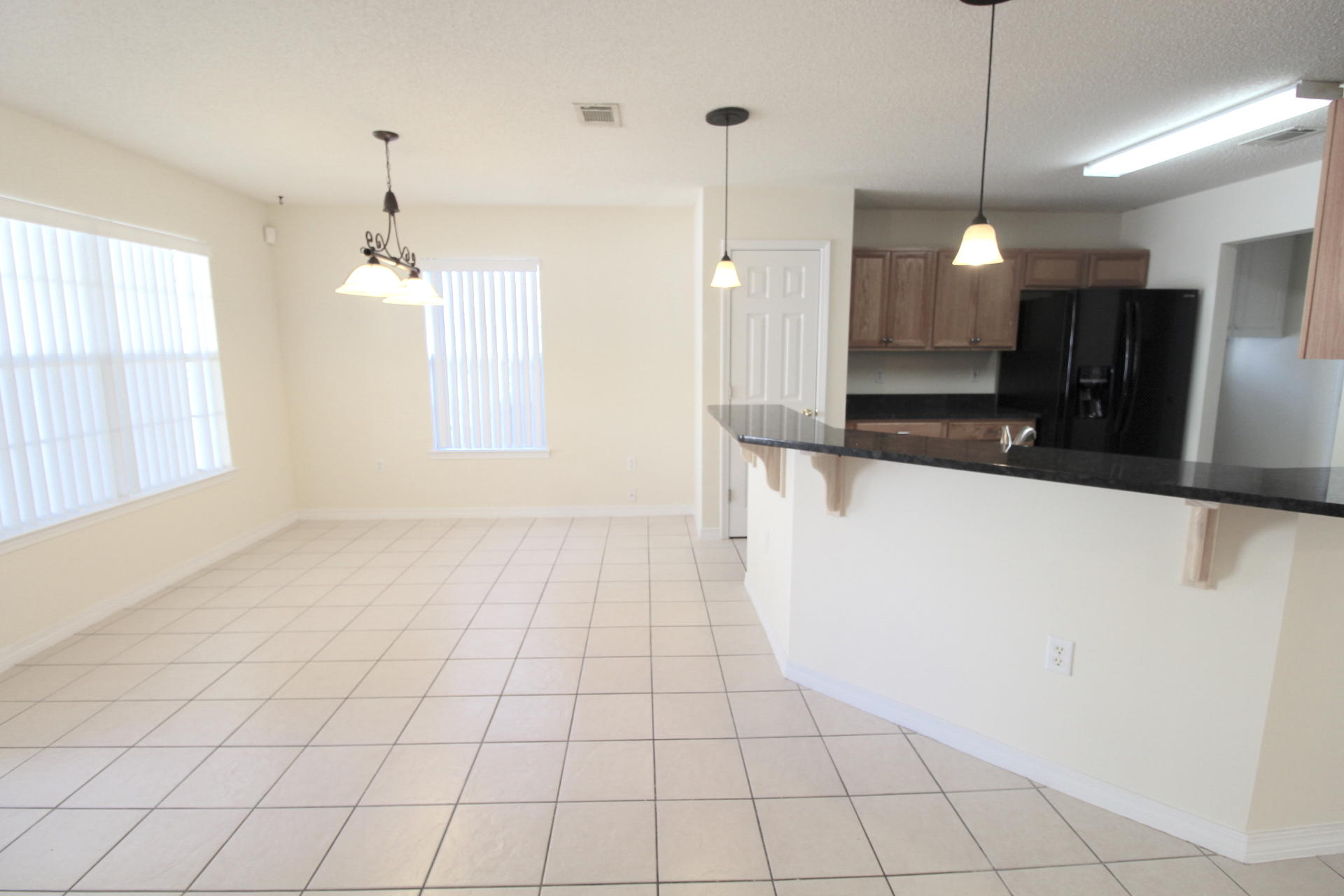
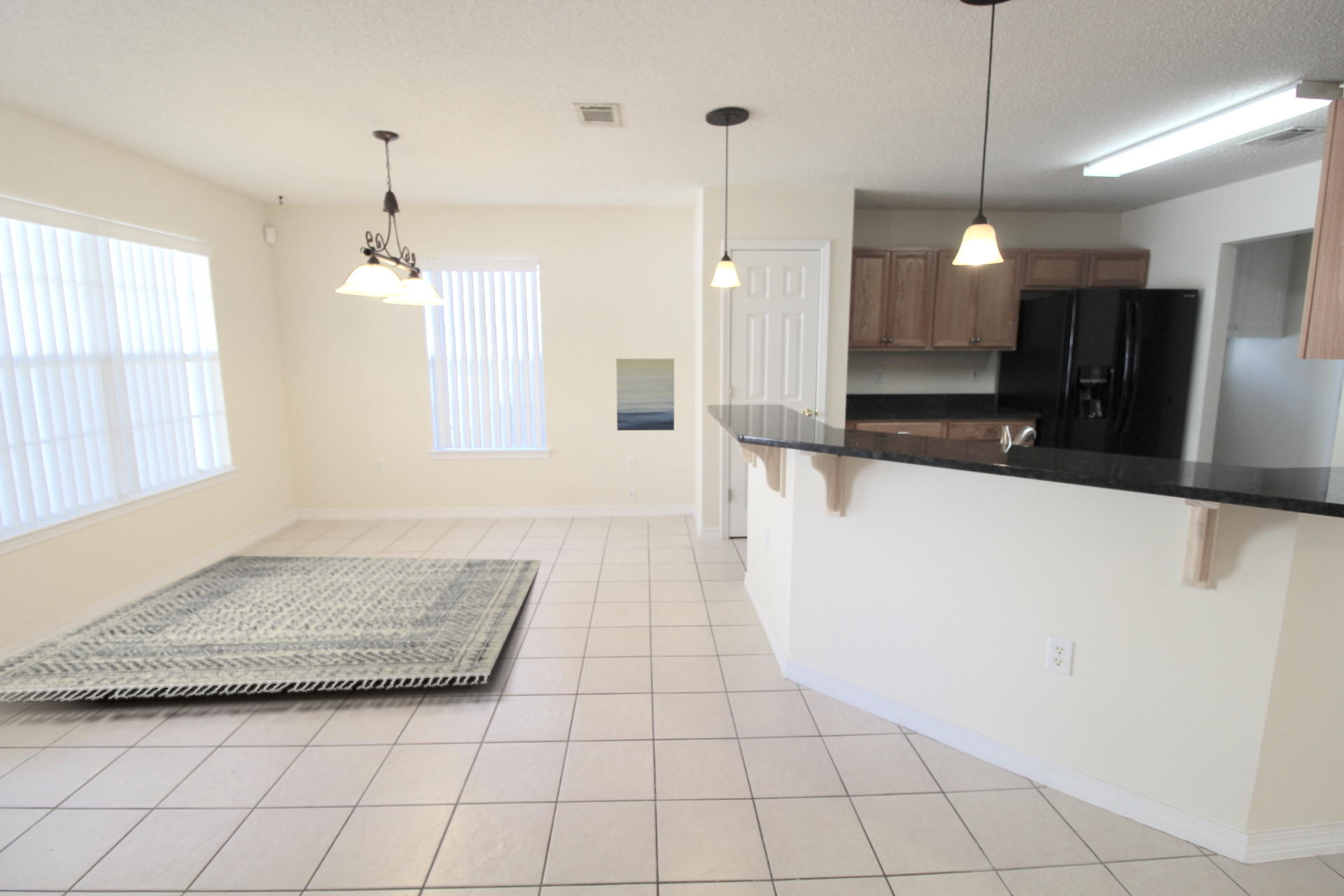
+ wall art [615,358,675,431]
+ rug [0,555,542,704]
